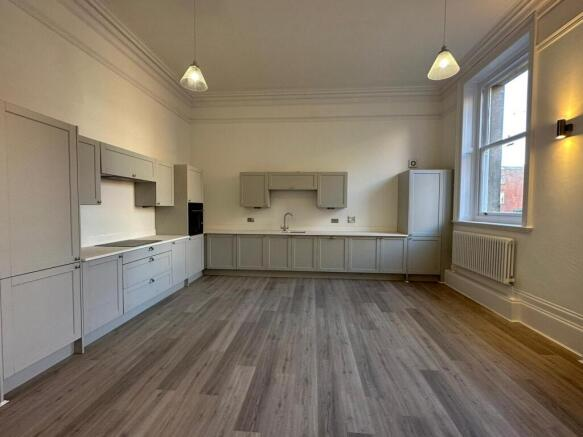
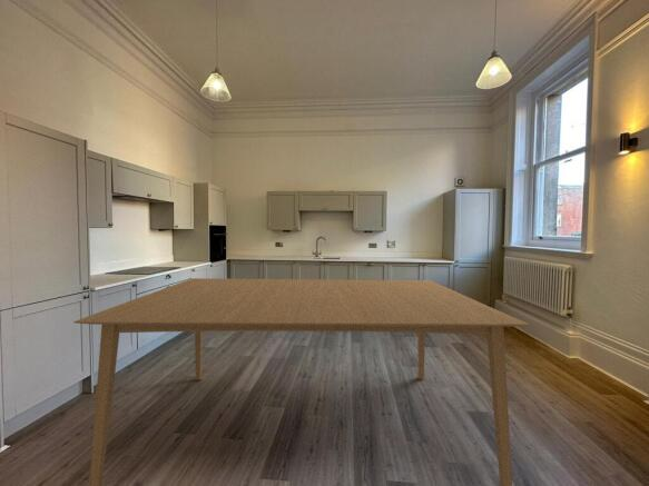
+ dining table [72,277,530,486]
